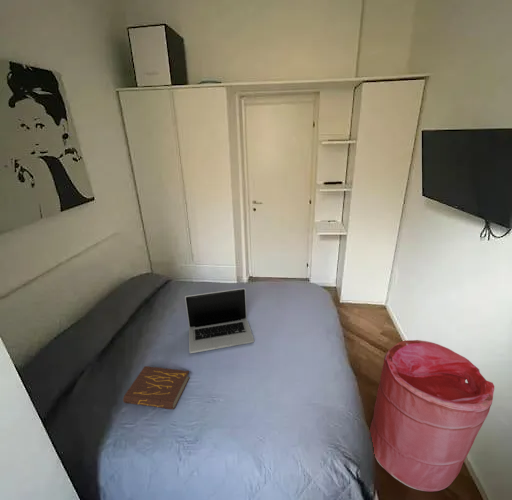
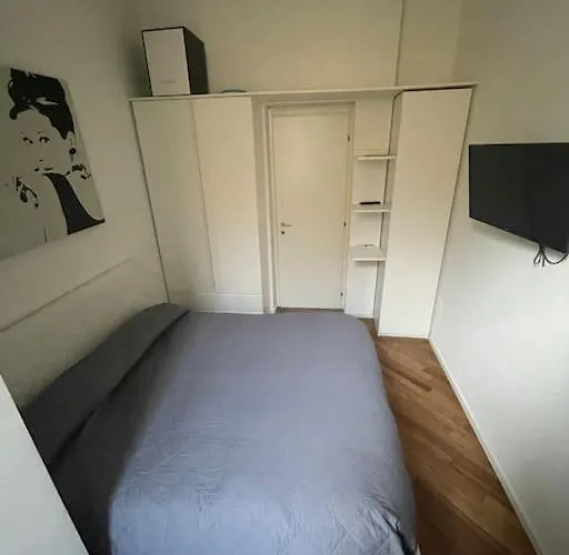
- book [122,365,191,410]
- laundry hamper [369,339,495,492]
- laptop [184,287,255,354]
